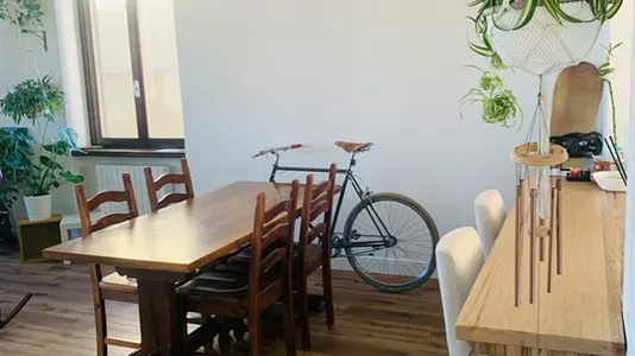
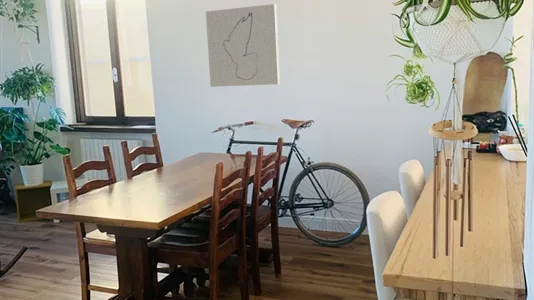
+ wall art [205,3,281,88]
